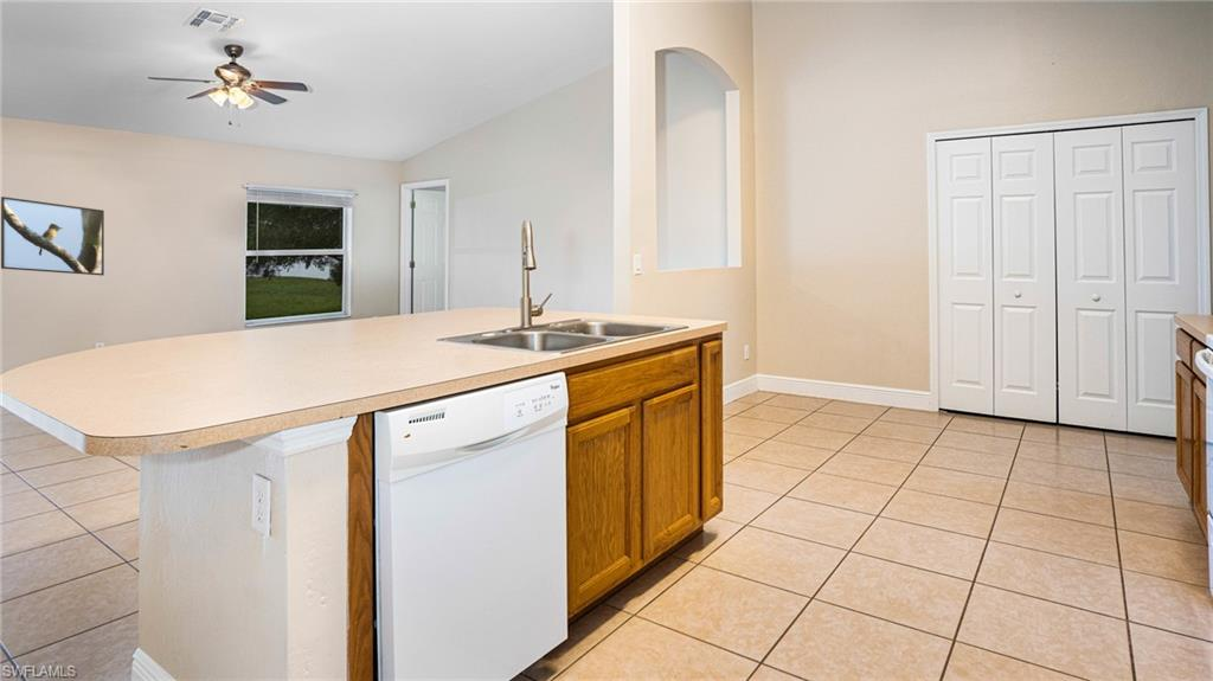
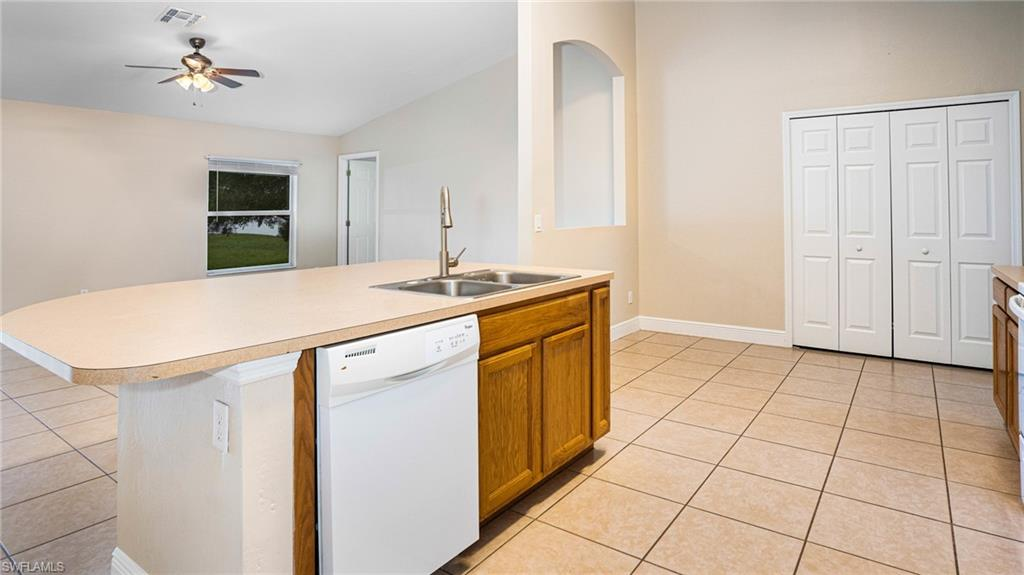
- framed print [0,195,105,277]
